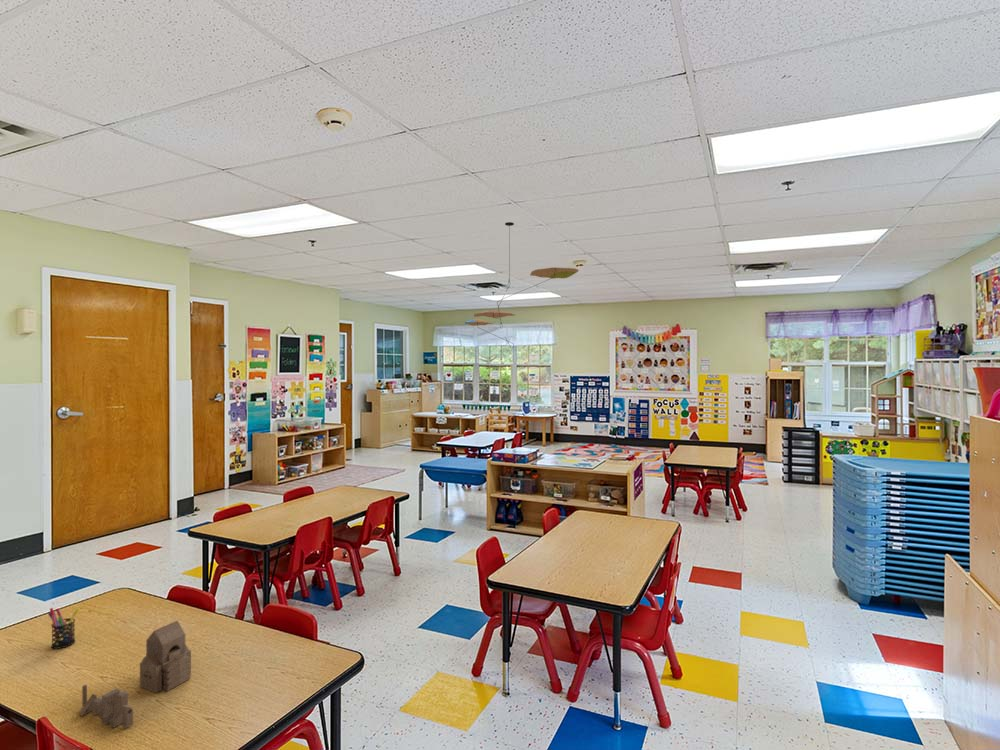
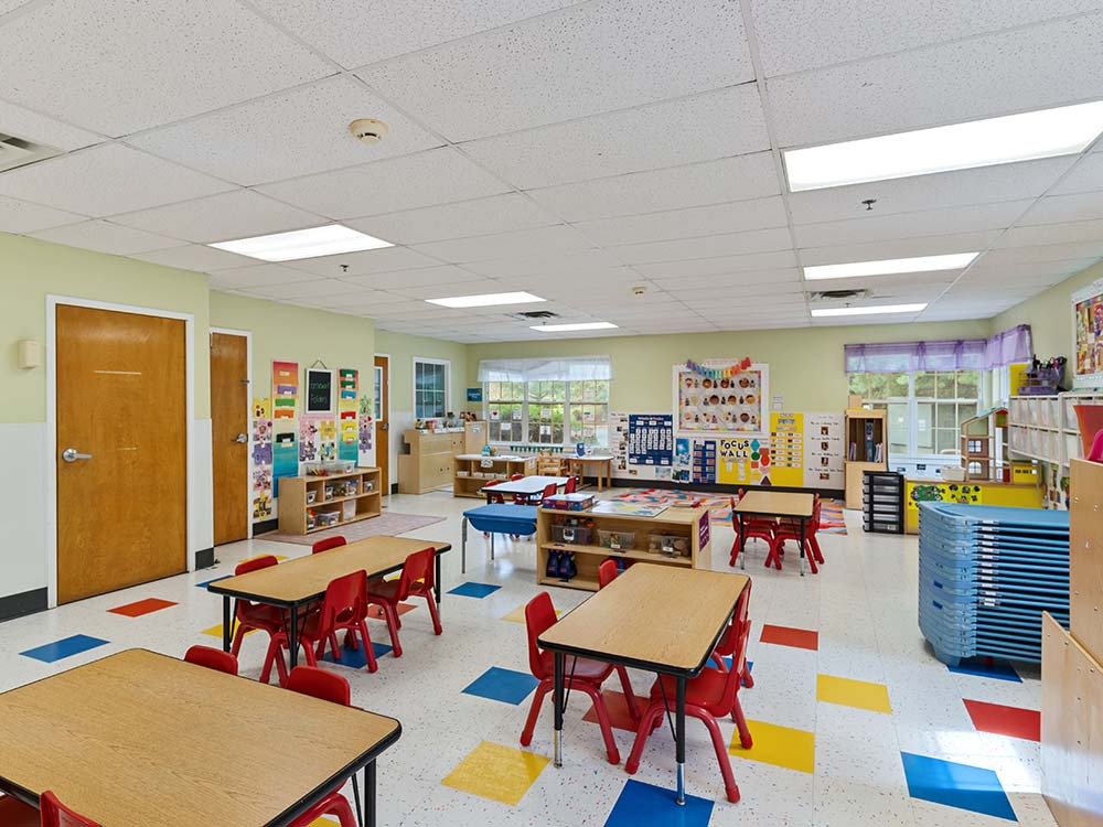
- pen holder [47,607,80,650]
- ceiling mobile [464,221,580,348]
- toy blocks [78,619,192,729]
